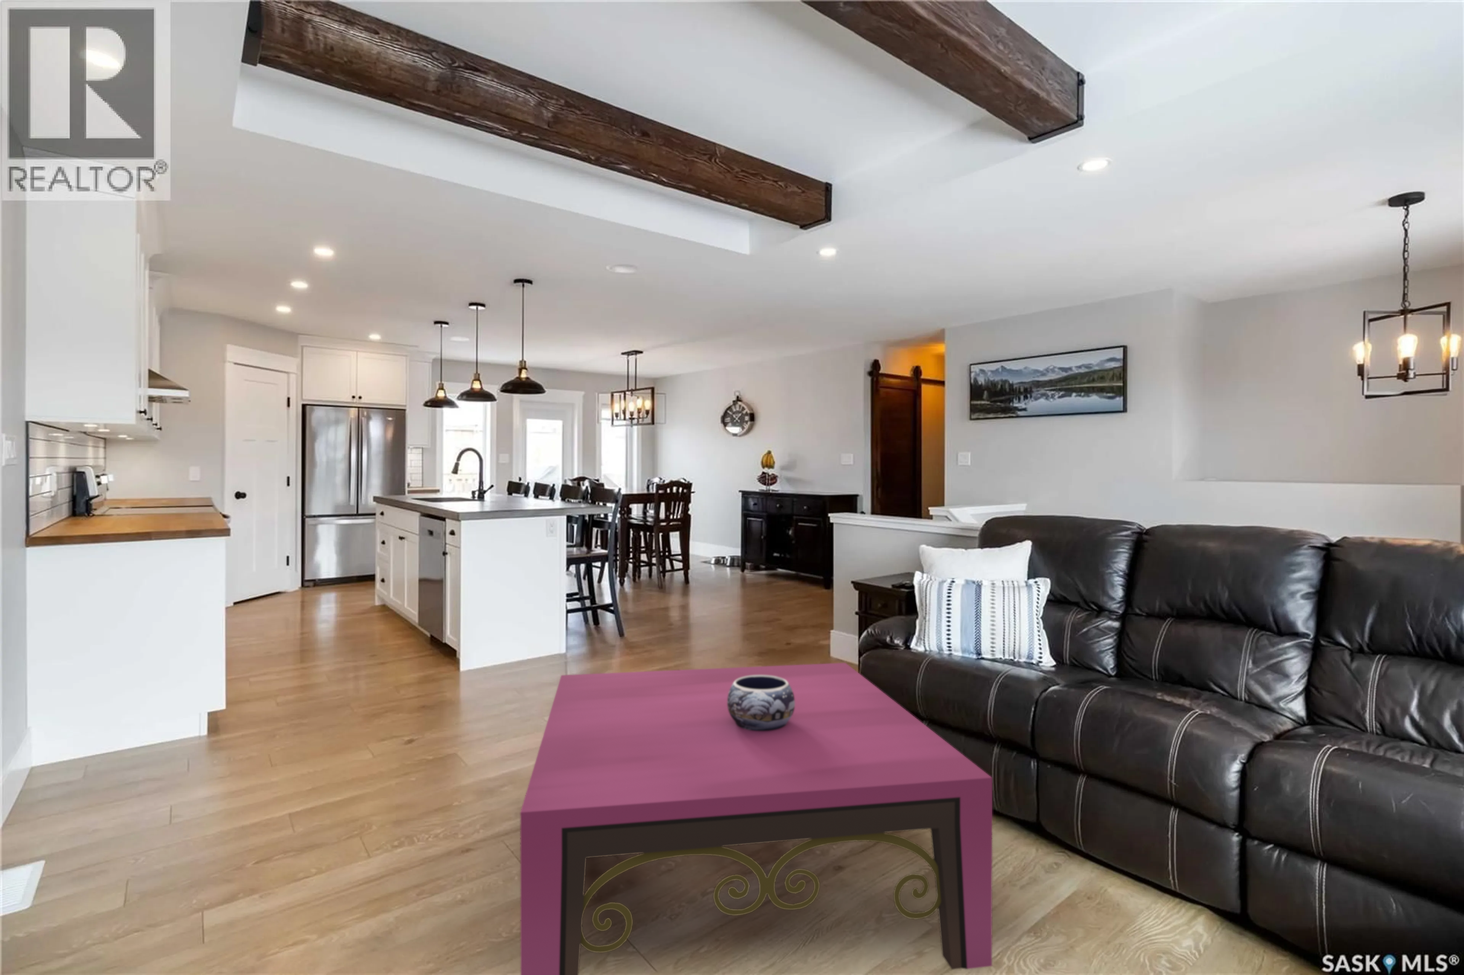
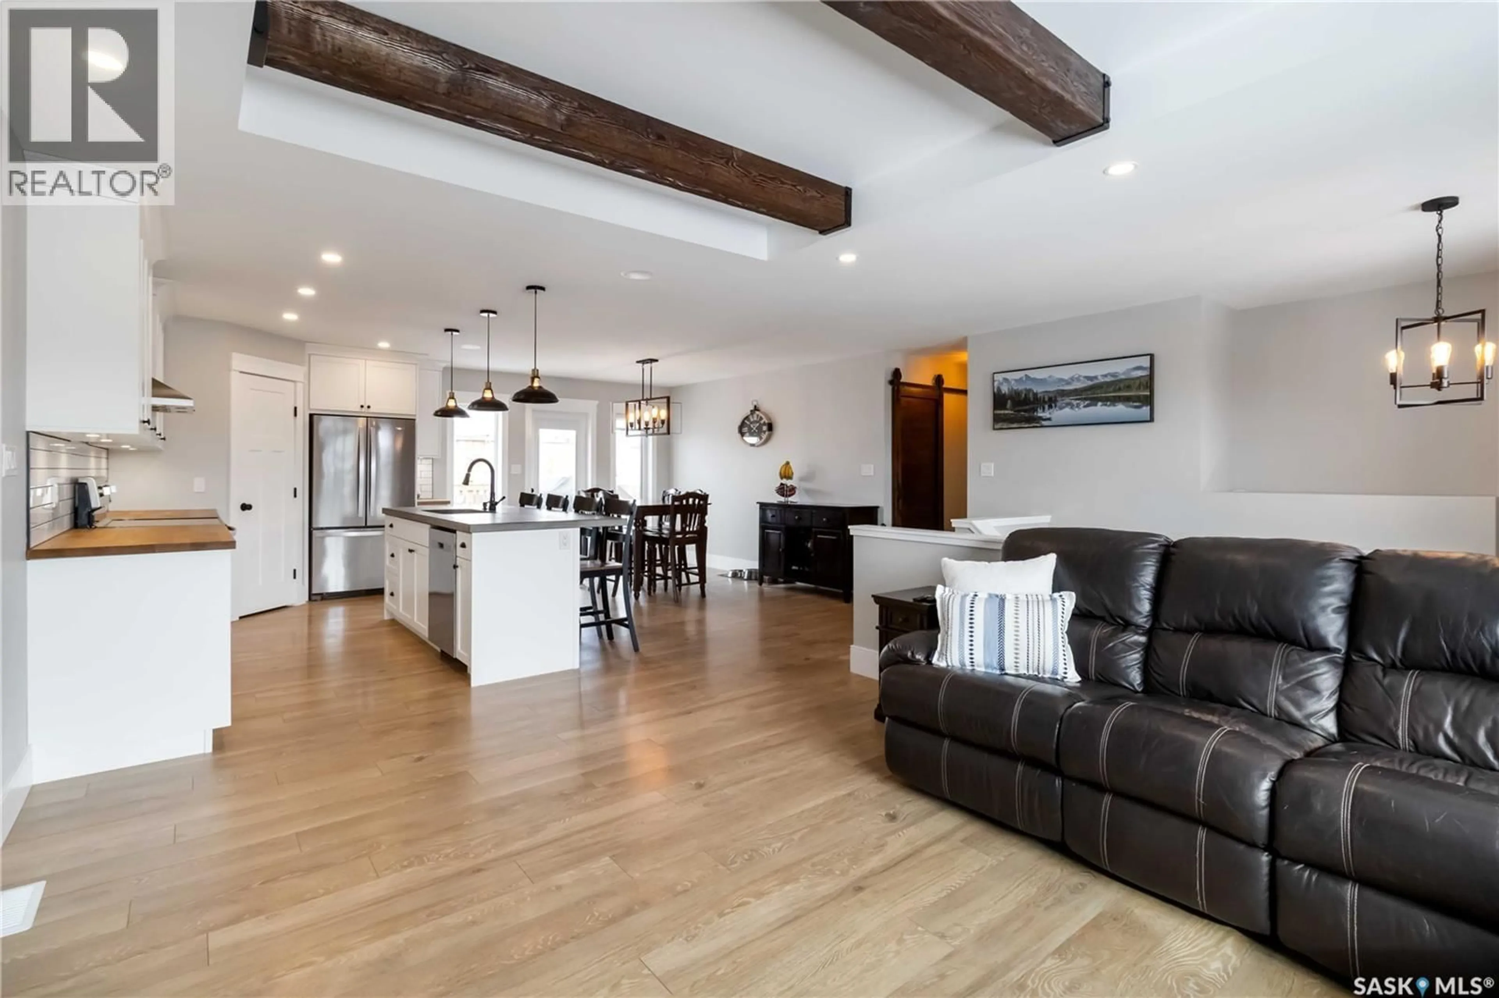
- decorative bowl [727,675,795,731]
- coffee table [519,663,993,975]
